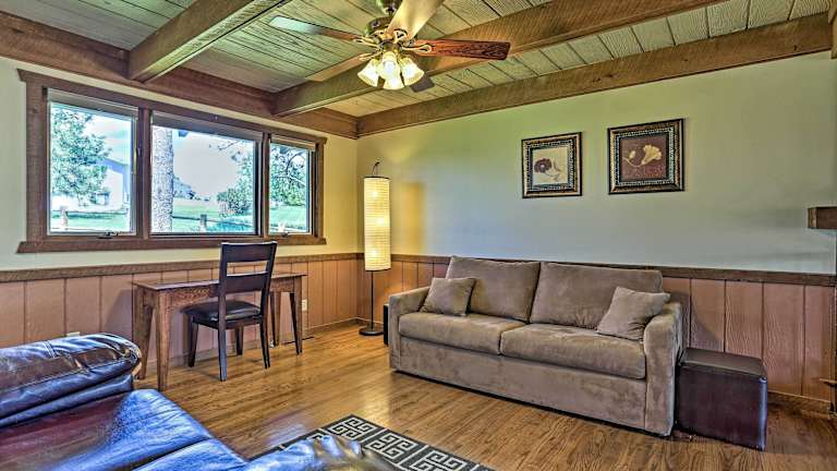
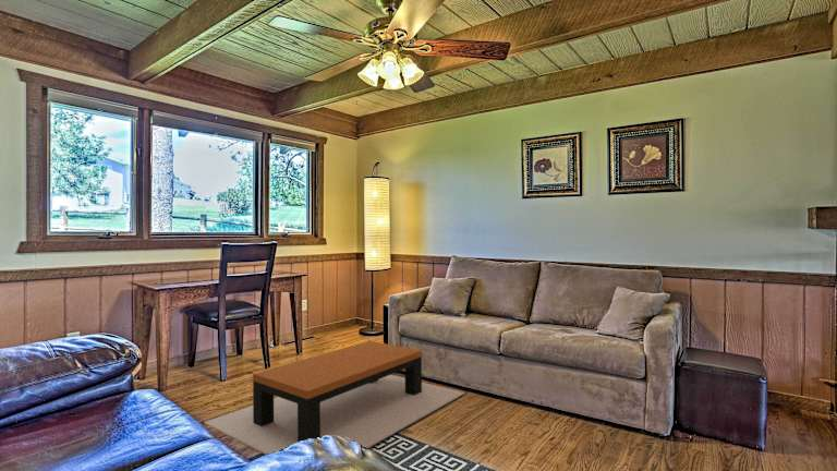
+ coffee table [203,340,465,456]
